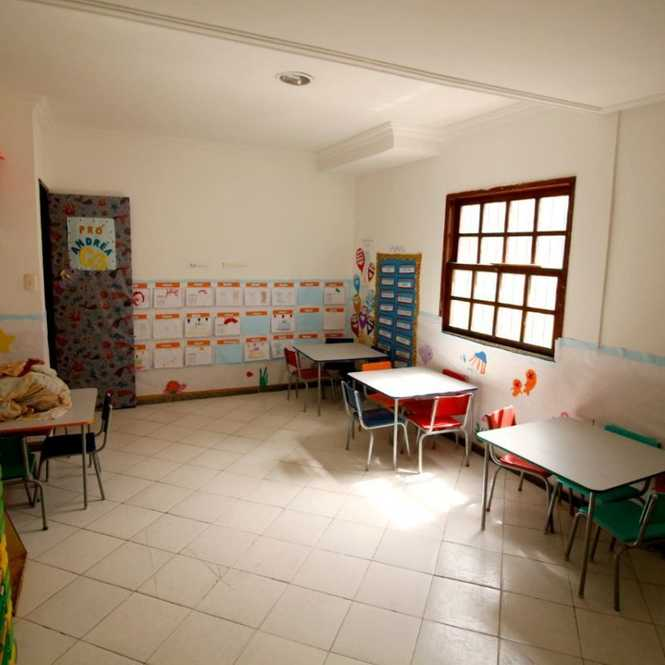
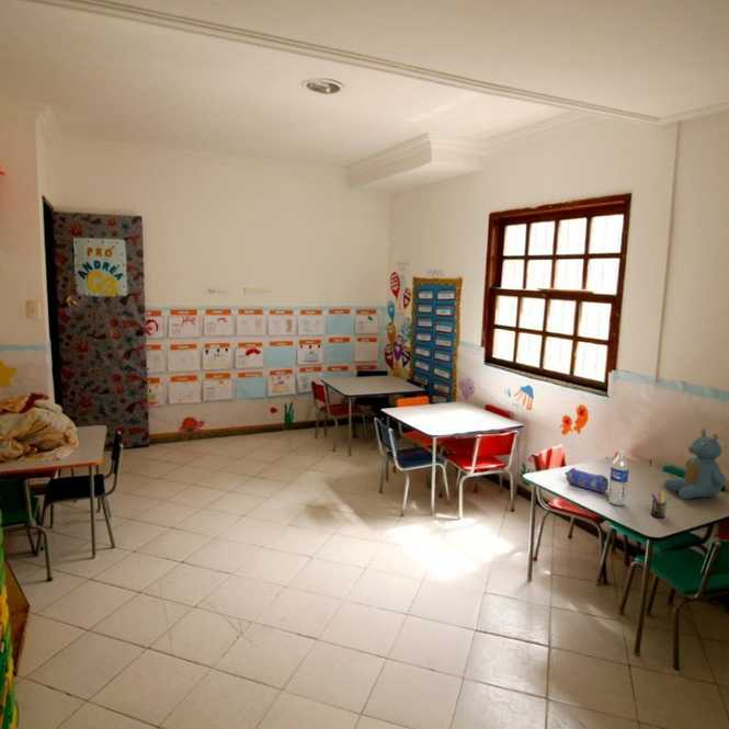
+ pen holder [650,491,672,520]
+ water bottle [607,449,630,506]
+ pencil case [563,466,610,494]
+ teddy bear [663,428,727,500]
